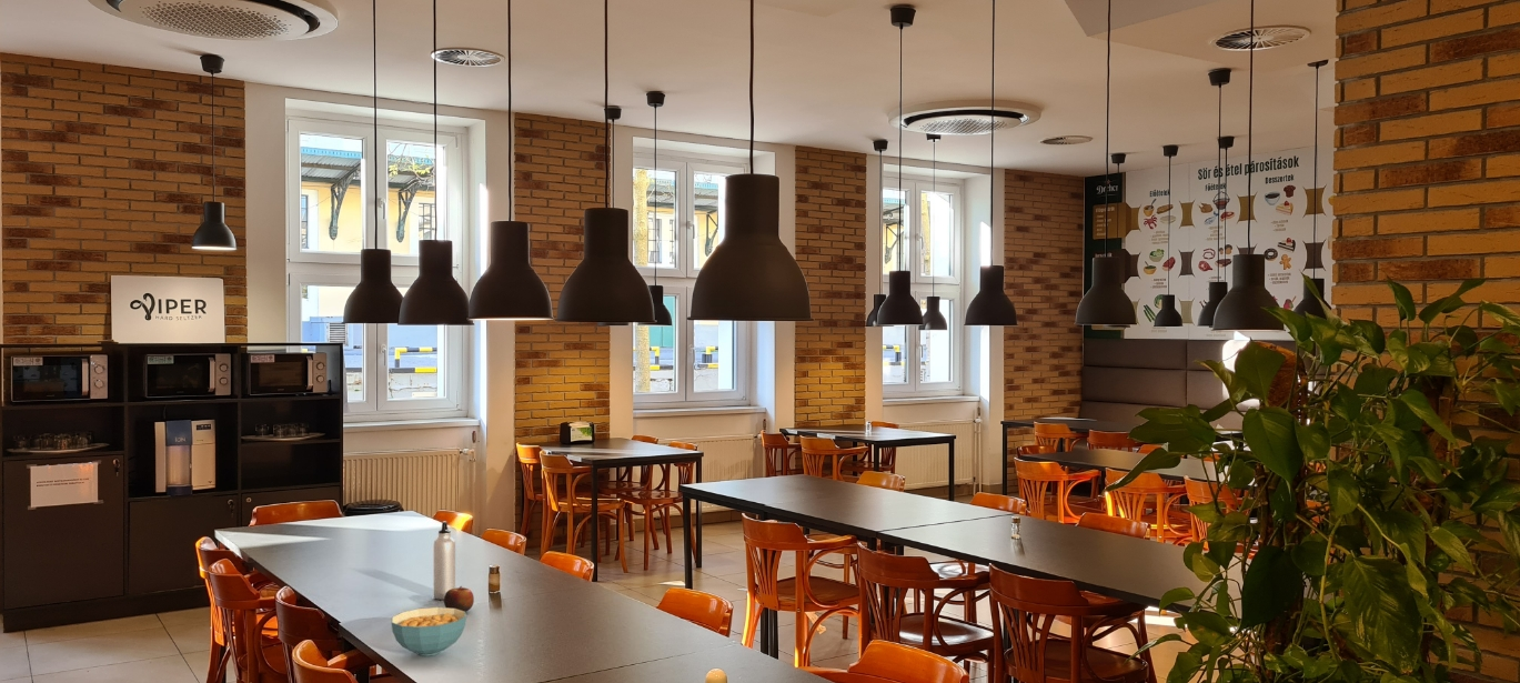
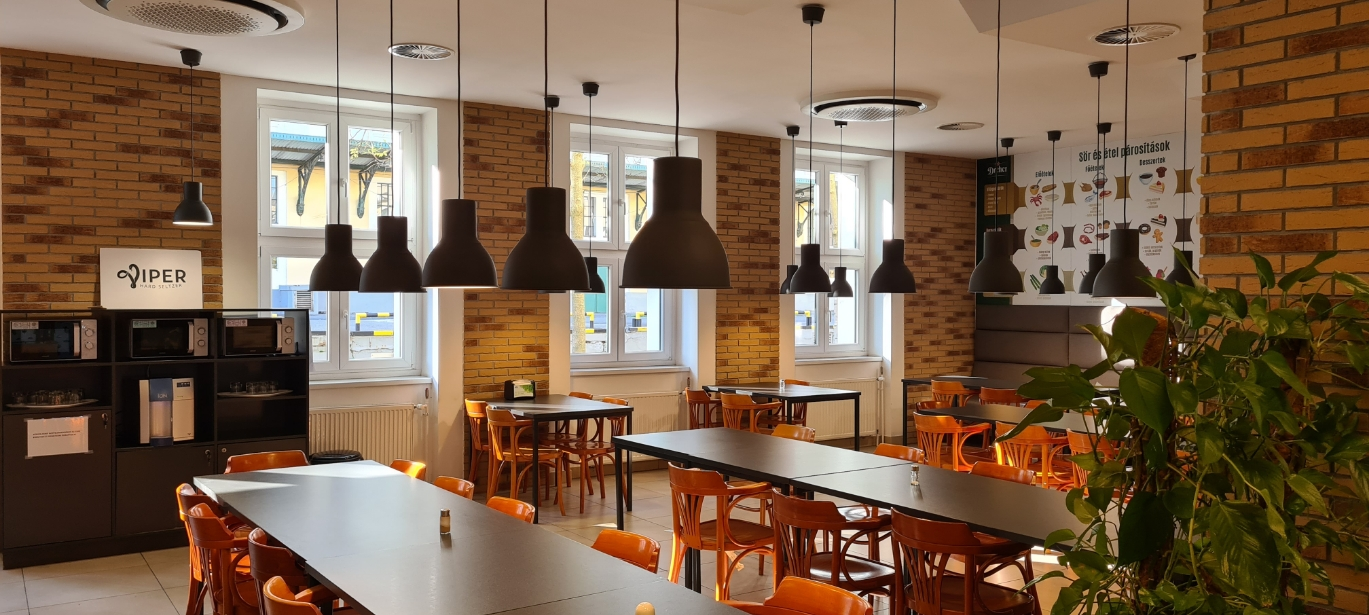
- cereal bowl [390,606,467,657]
- water bottle [433,520,456,601]
- apple [443,585,475,613]
